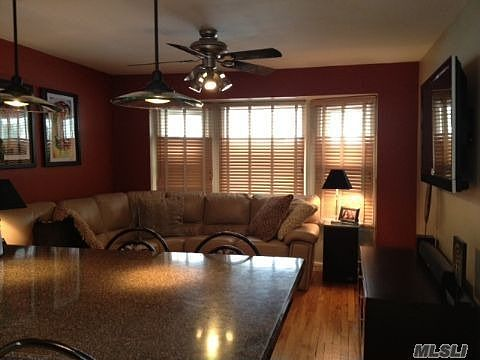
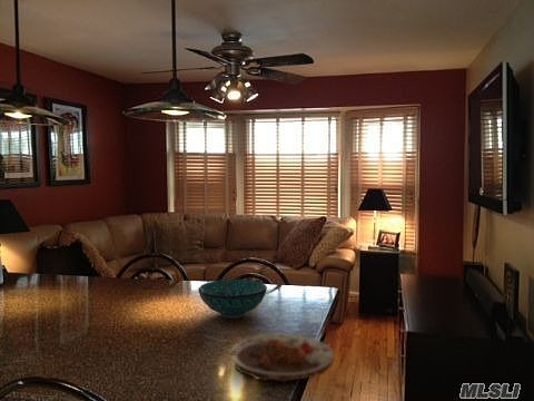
+ plate [229,333,335,383]
+ decorative bowl [197,278,268,319]
